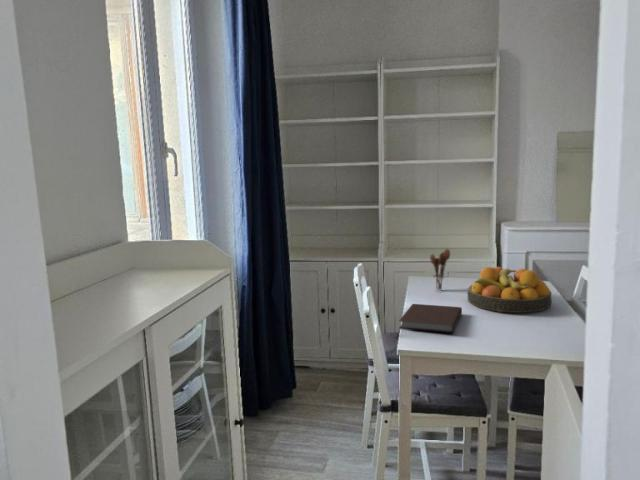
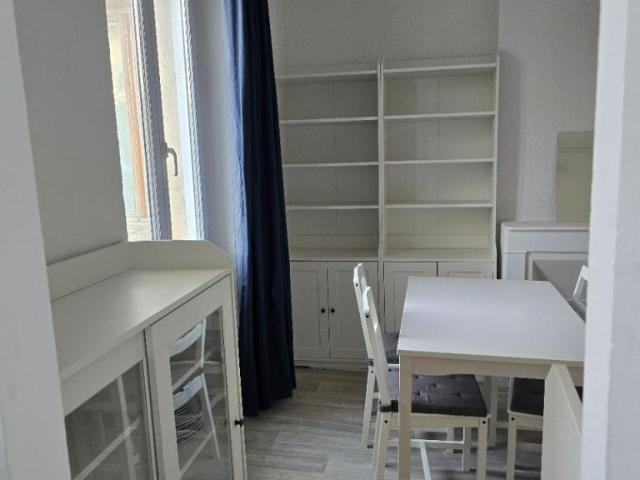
- notebook [398,303,463,334]
- utensil holder [429,248,451,292]
- fruit bowl [467,266,553,313]
